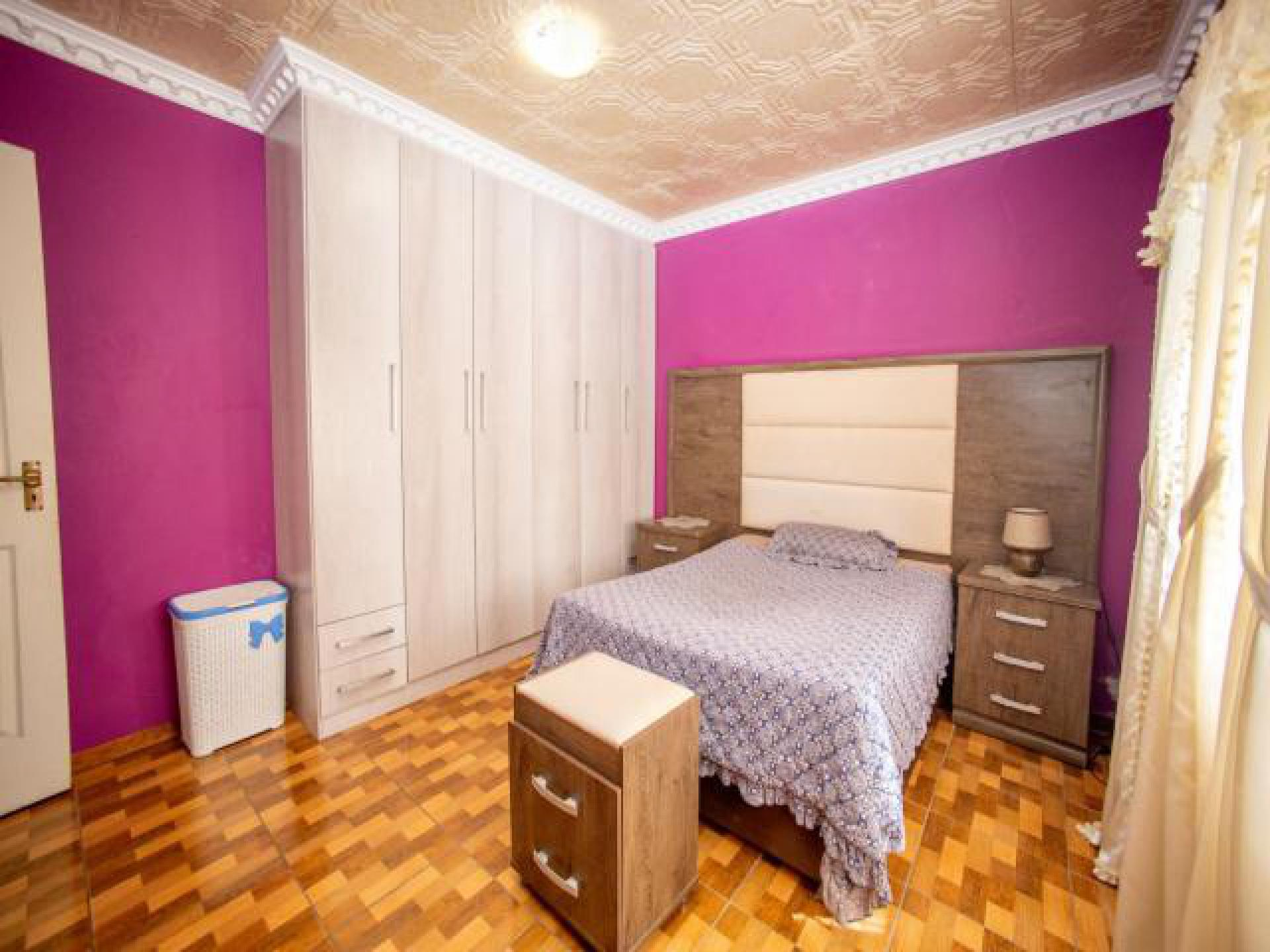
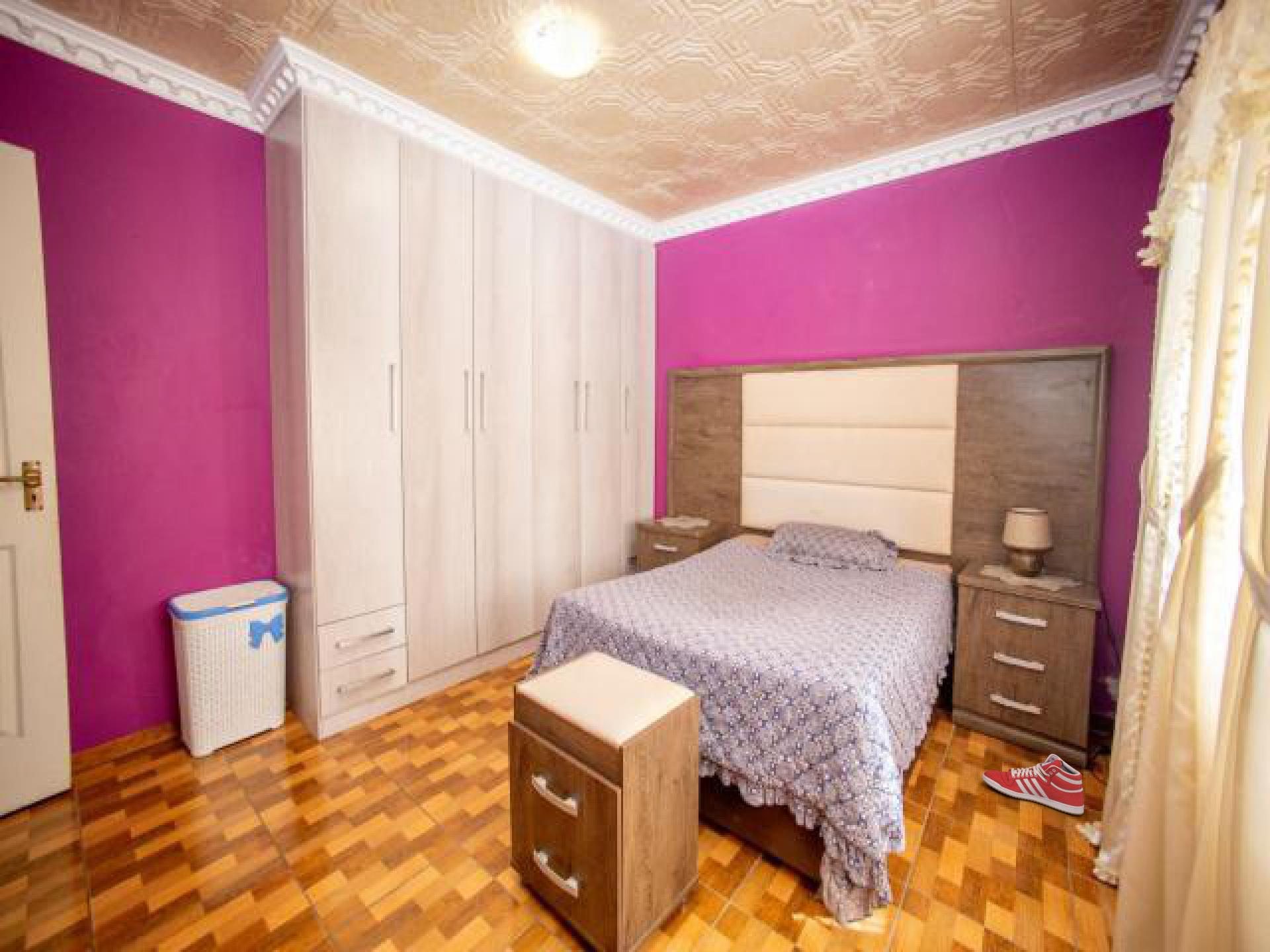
+ sneaker [982,754,1085,816]
